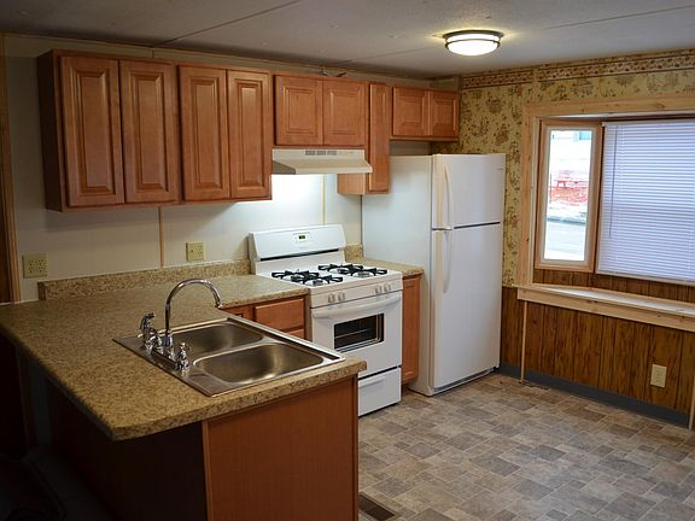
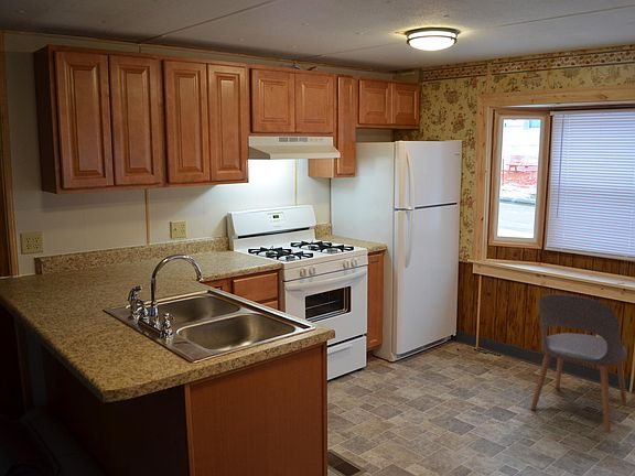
+ chair [530,293,628,432]
